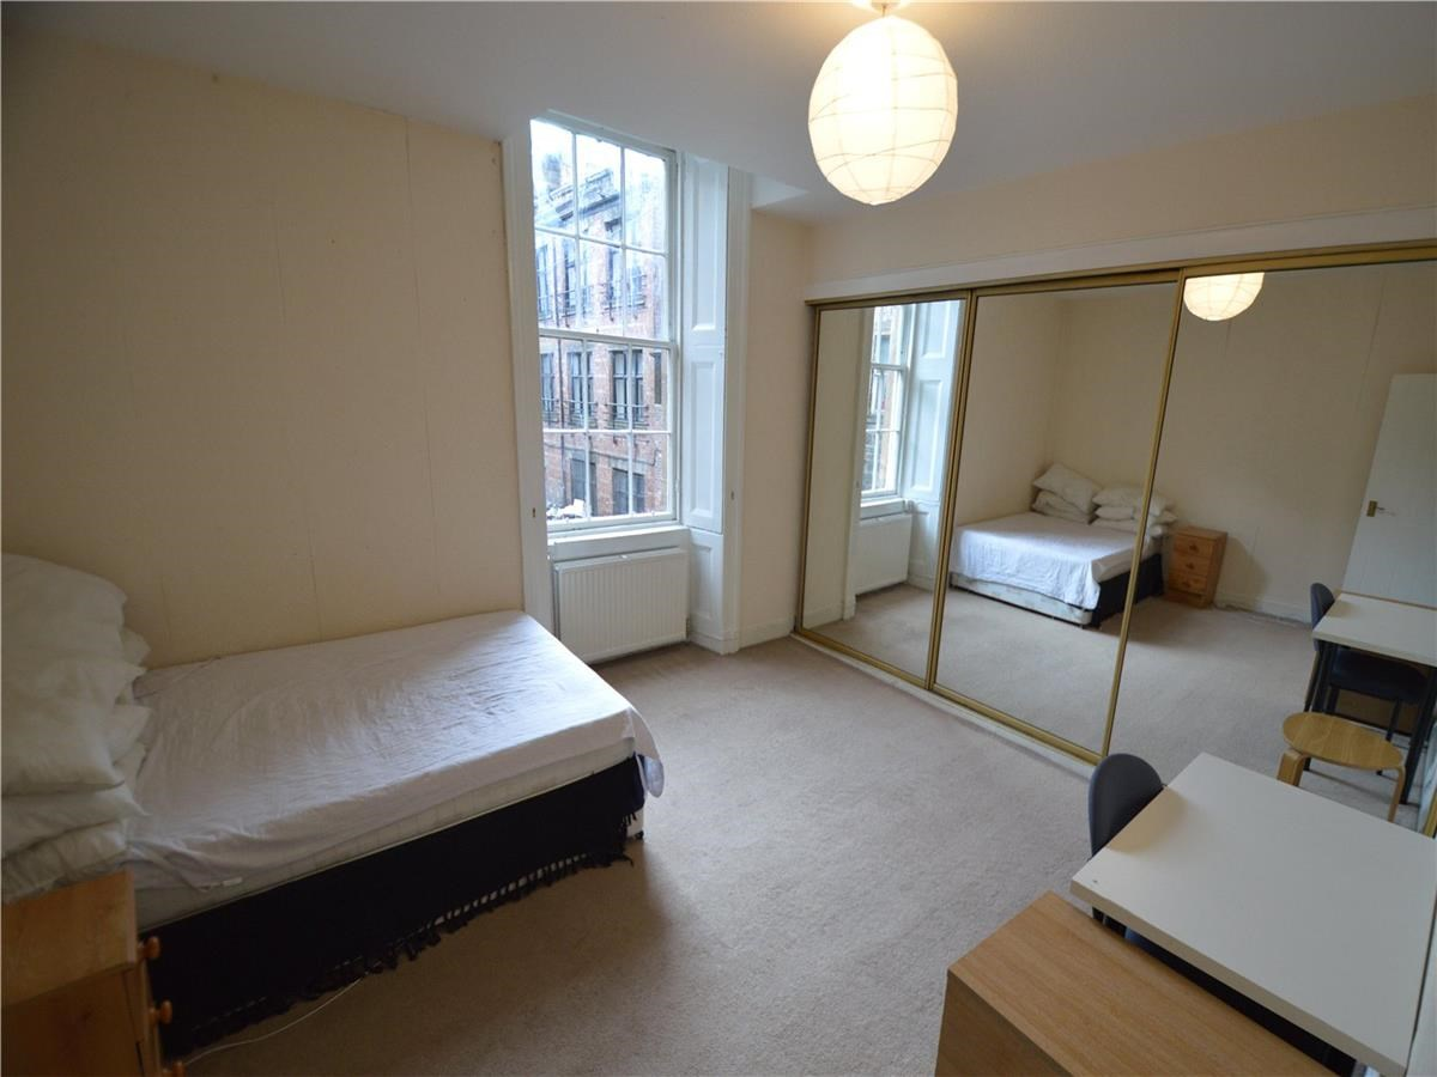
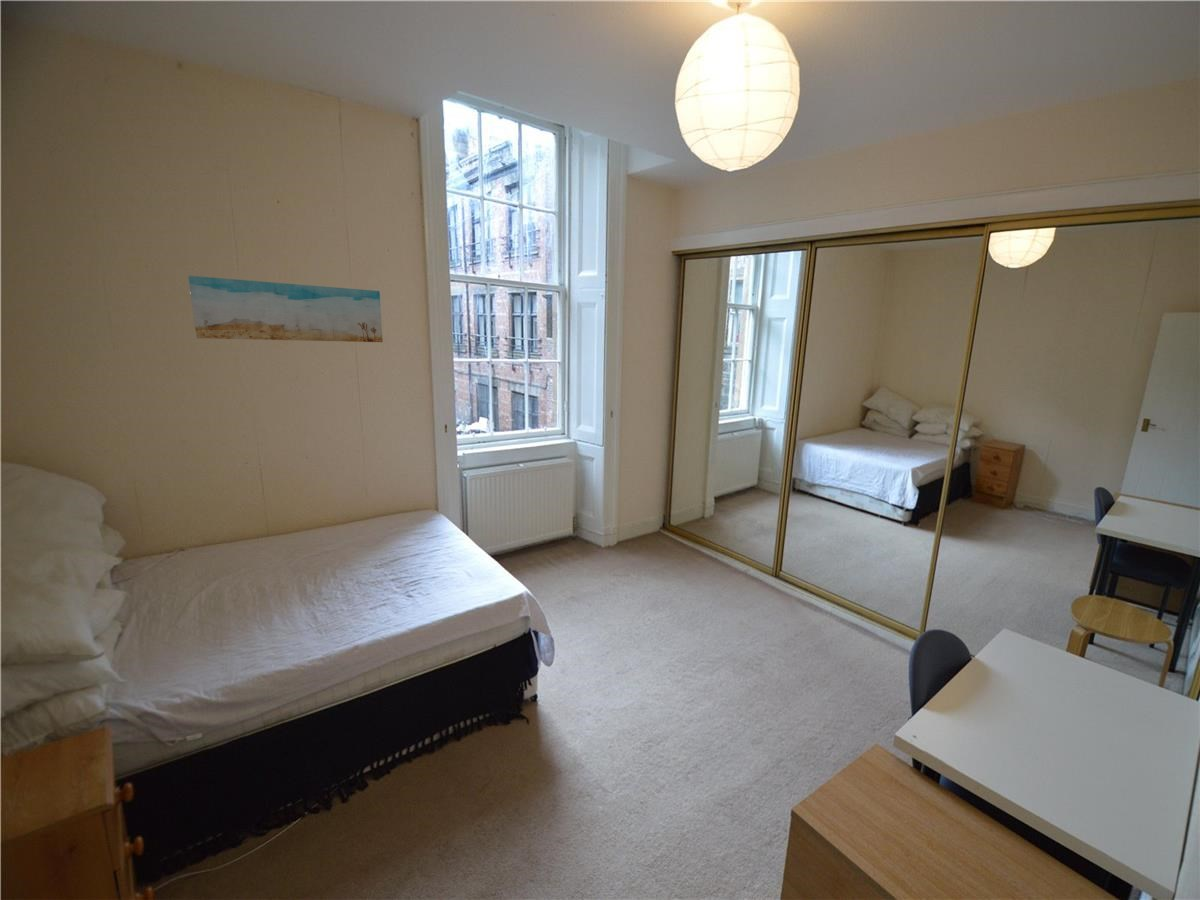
+ wall art [187,275,384,343]
